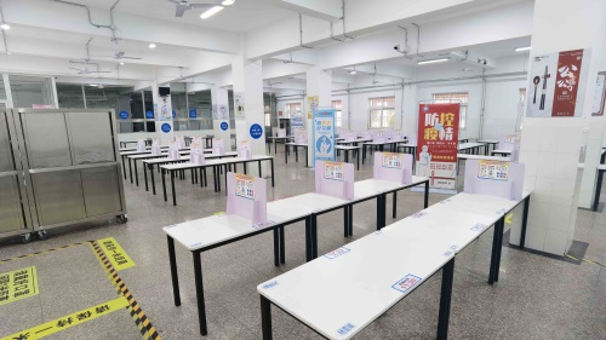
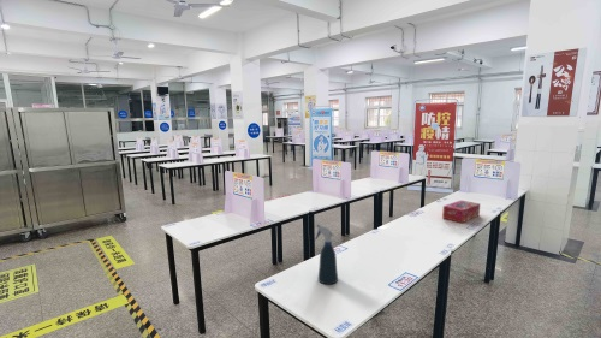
+ spray bottle [314,224,339,286]
+ tissue box [441,200,481,224]
